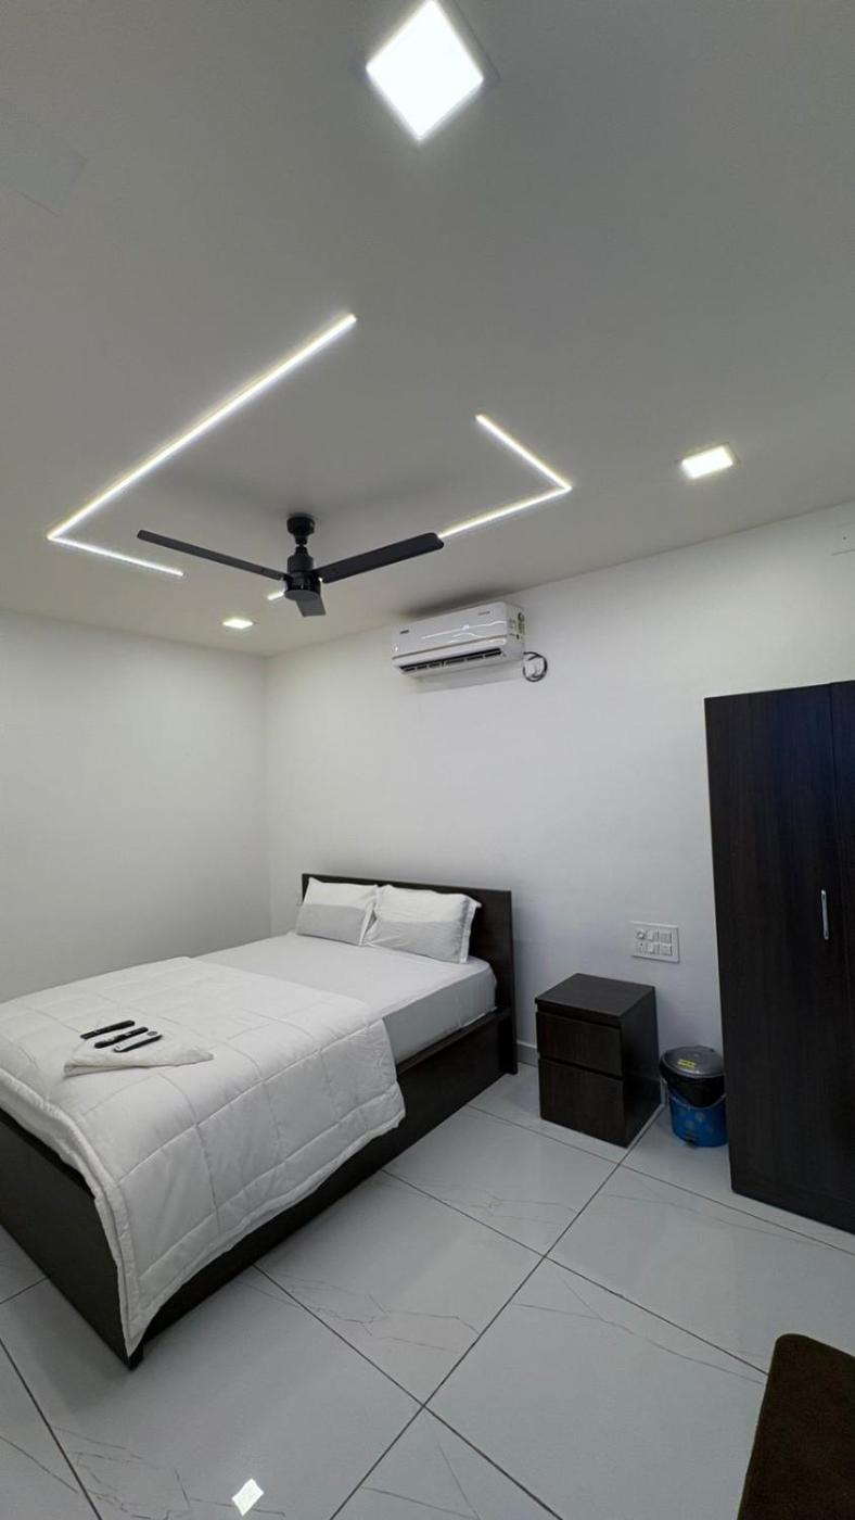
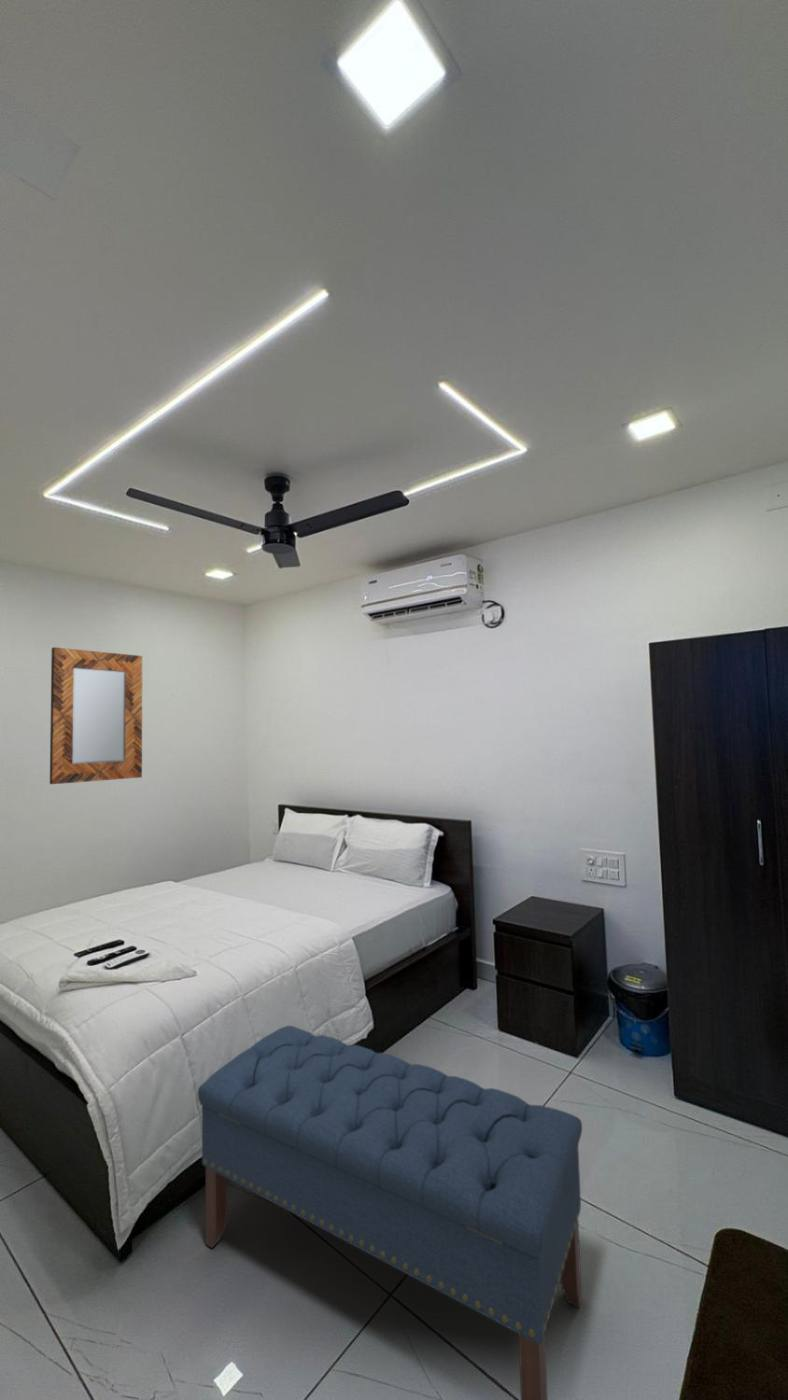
+ home mirror [49,646,143,785]
+ bench [197,1025,583,1400]
